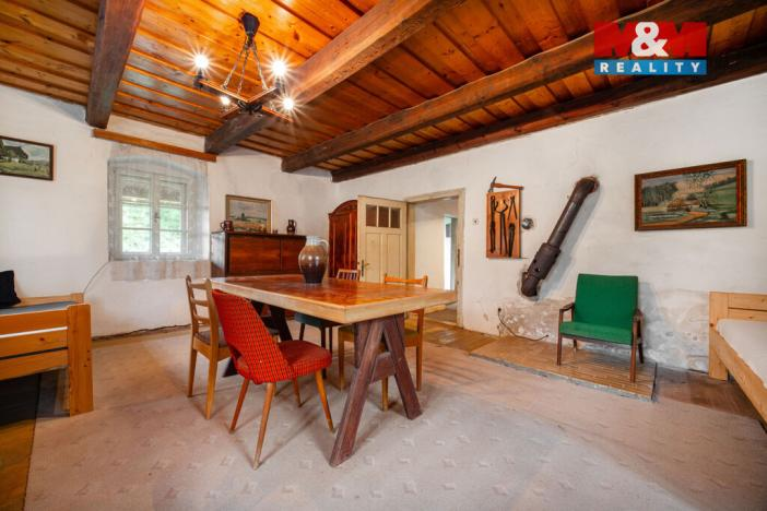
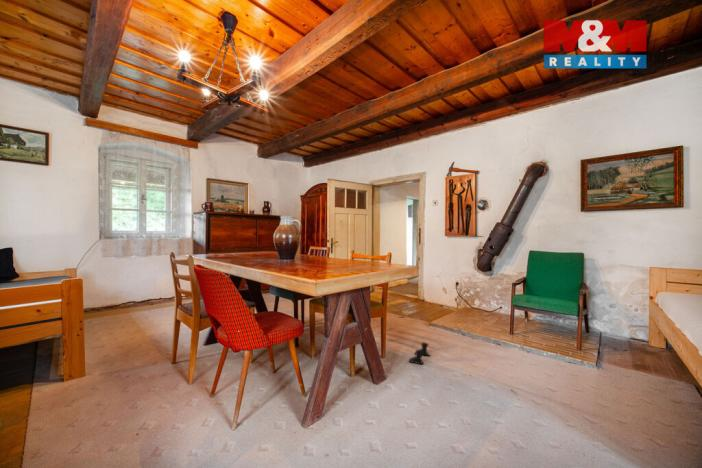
+ boots [408,341,432,366]
